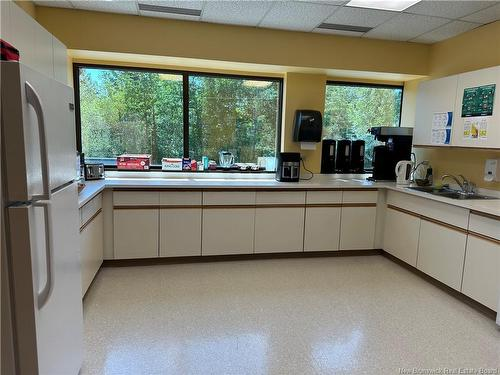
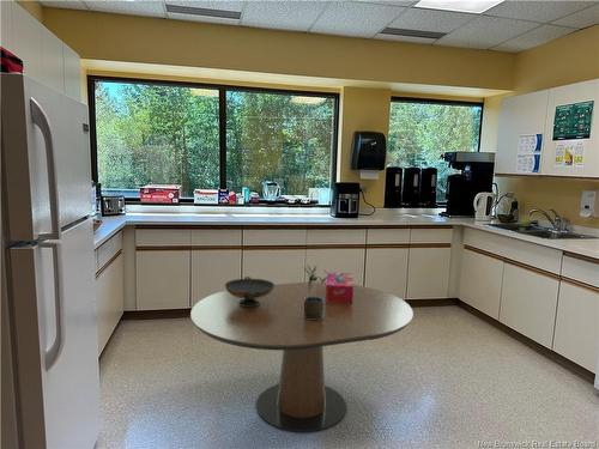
+ potted plant [303,263,332,320]
+ tissue box [325,272,355,304]
+ decorative bowl [224,275,276,307]
+ dining table [189,281,415,433]
